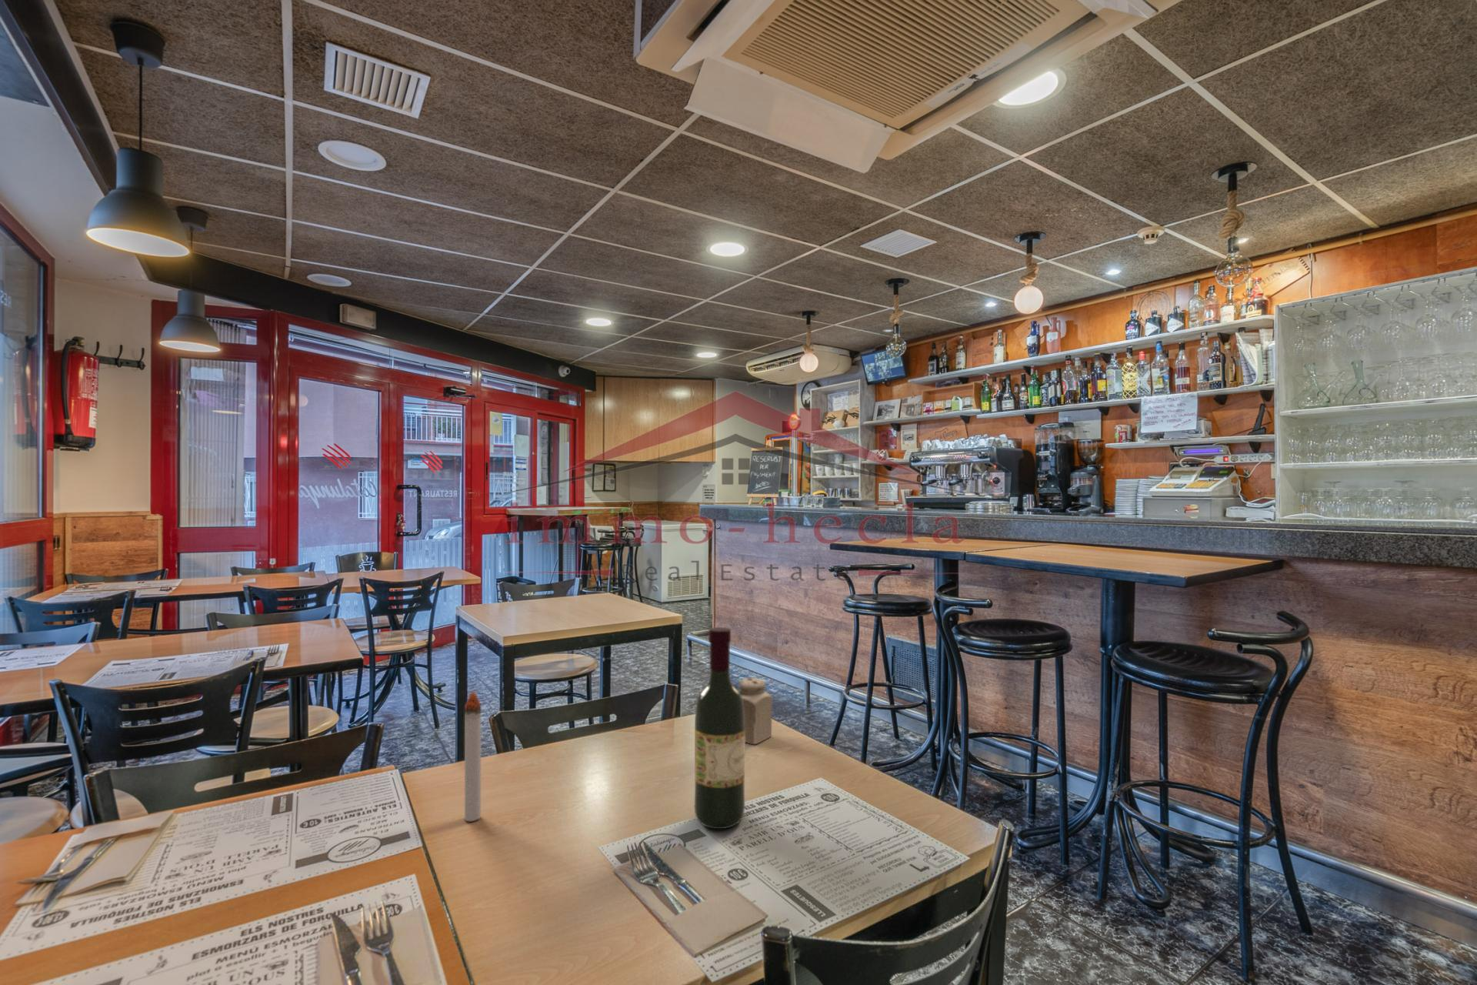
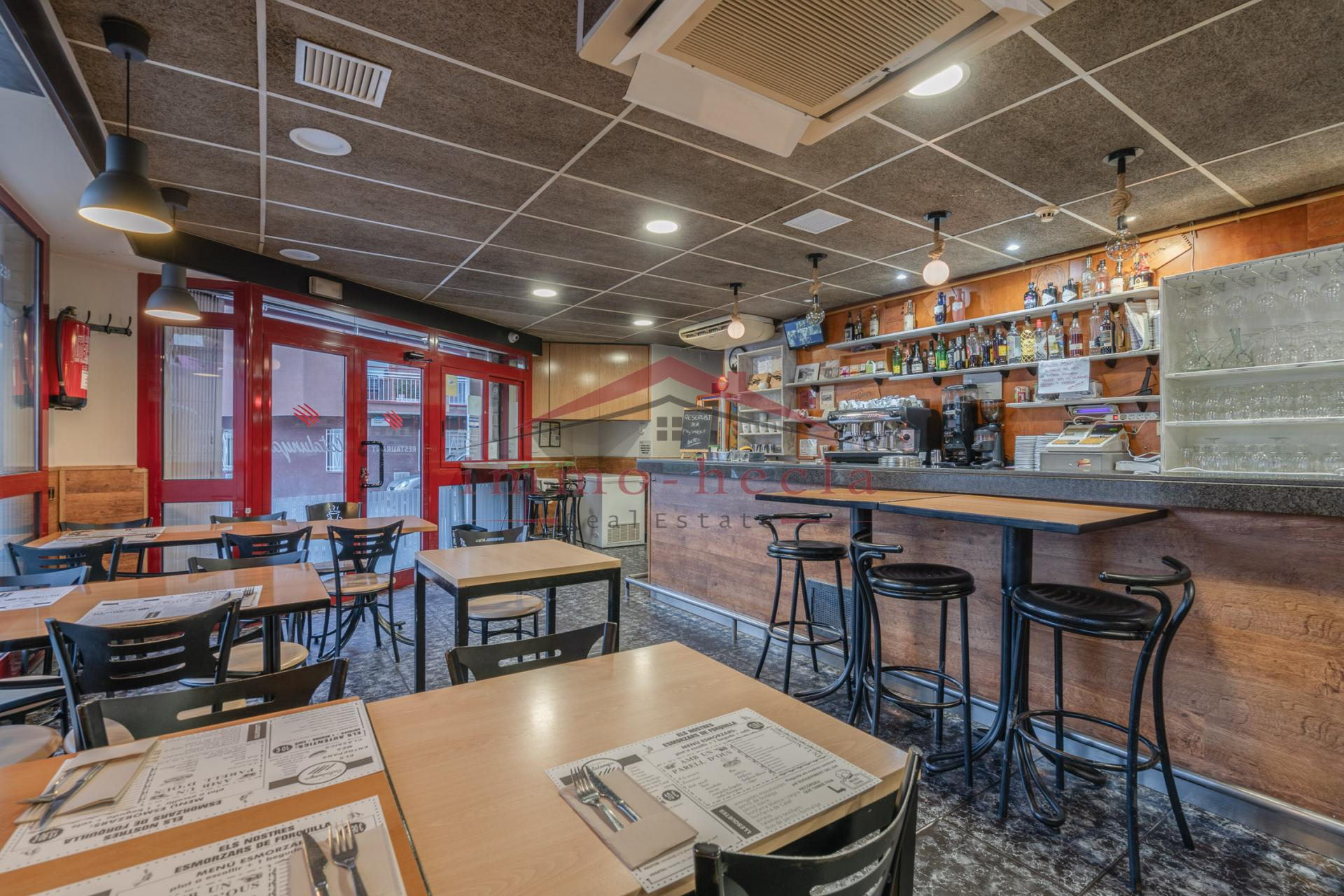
- salt shaker [738,677,773,745]
- wine bottle [693,627,745,830]
- candle [464,690,481,822]
